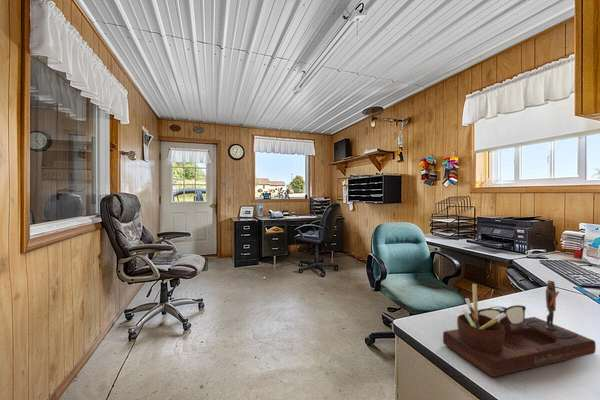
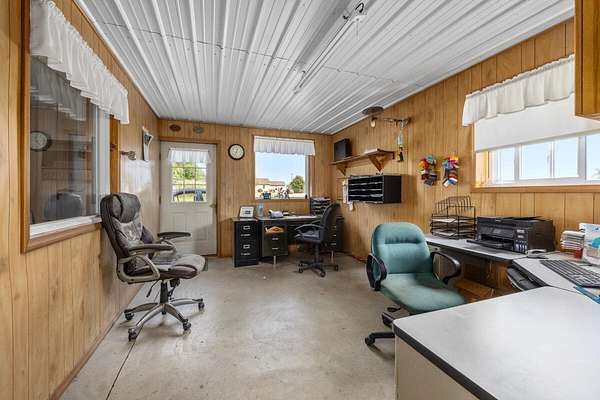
- desk organizer [442,279,597,378]
